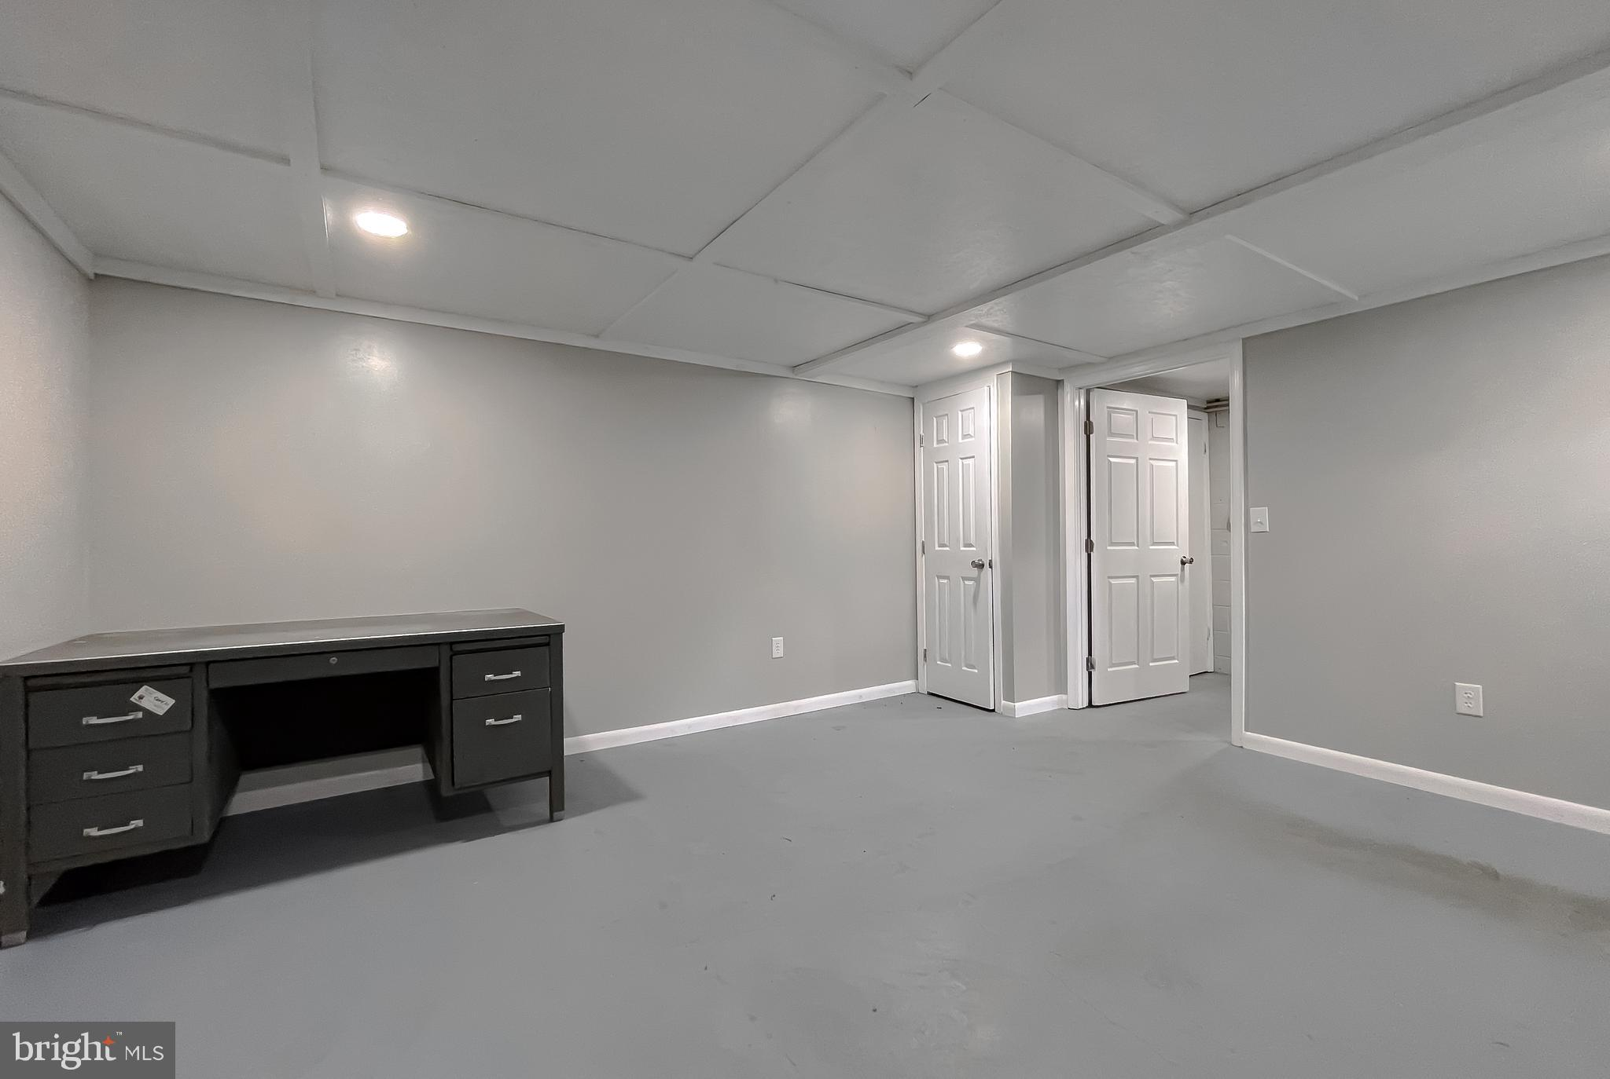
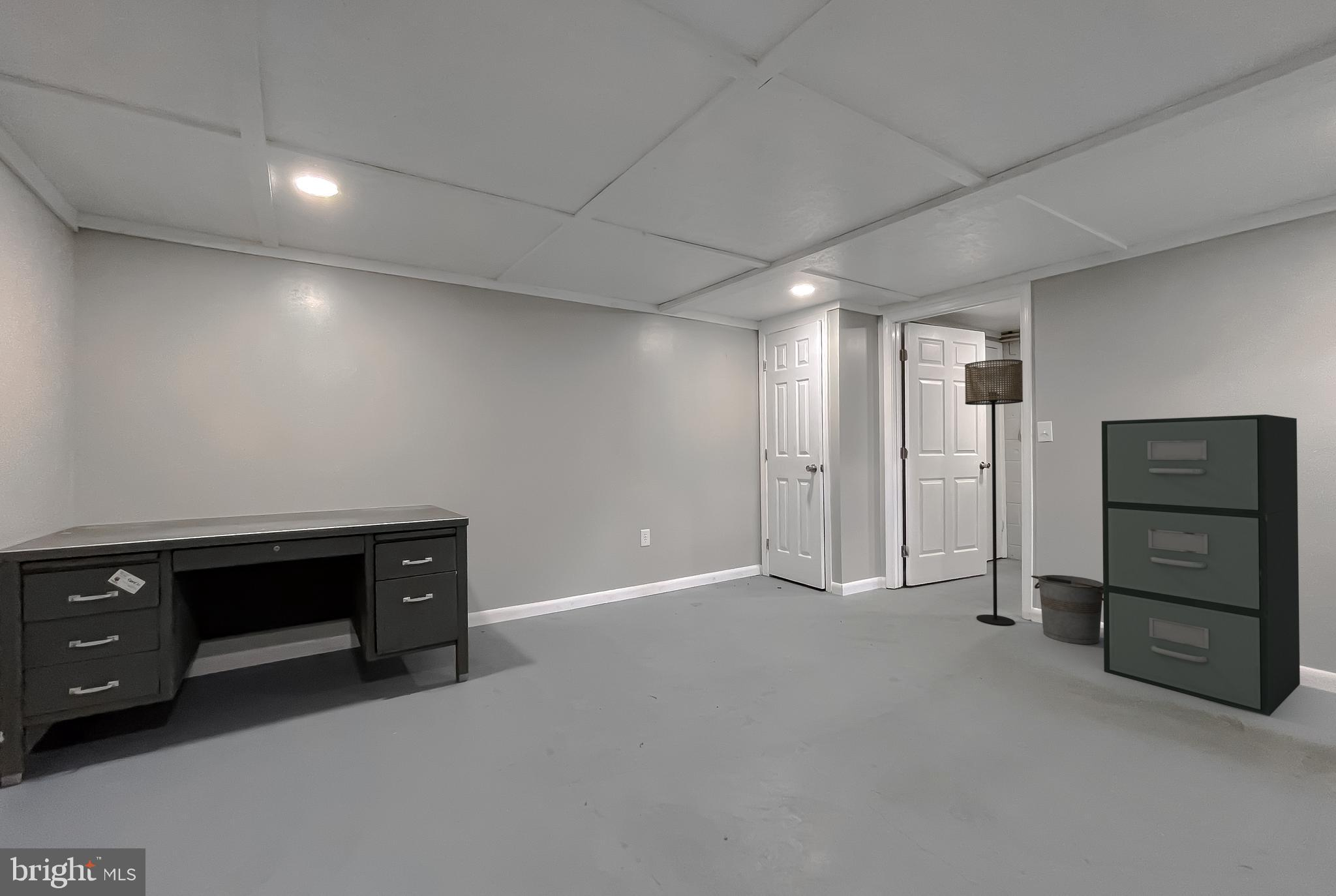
+ bucket [1031,575,1103,645]
+ filing cabinet [1101,414,1301,717]
+ floor lamp [964,359,1024,626]
